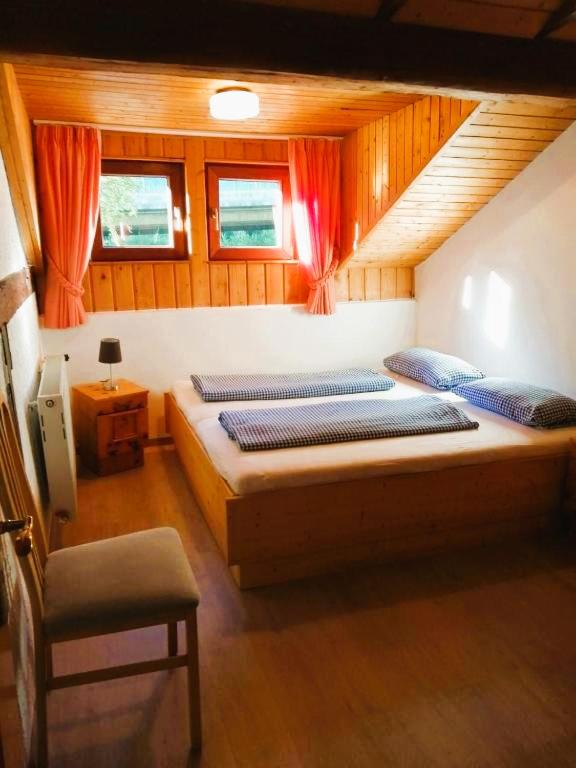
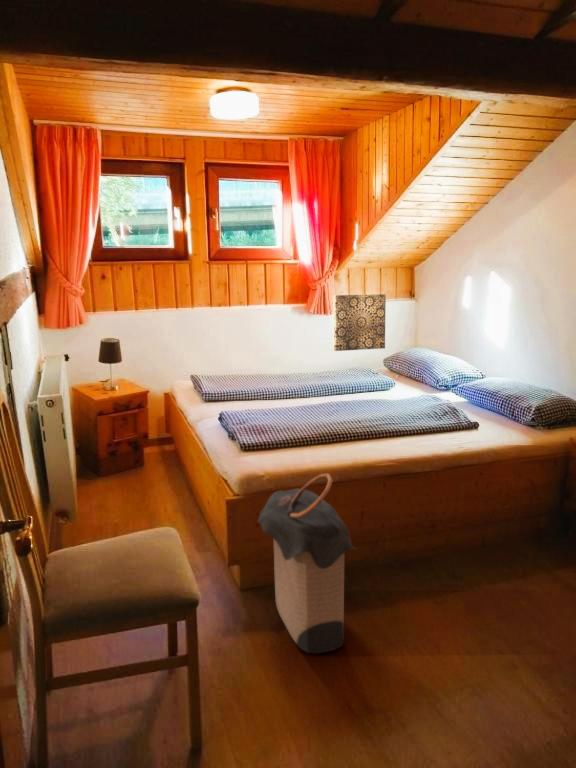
+ wall art [333,293,387,352]
+ laundry hamper [257,473,357,654]
